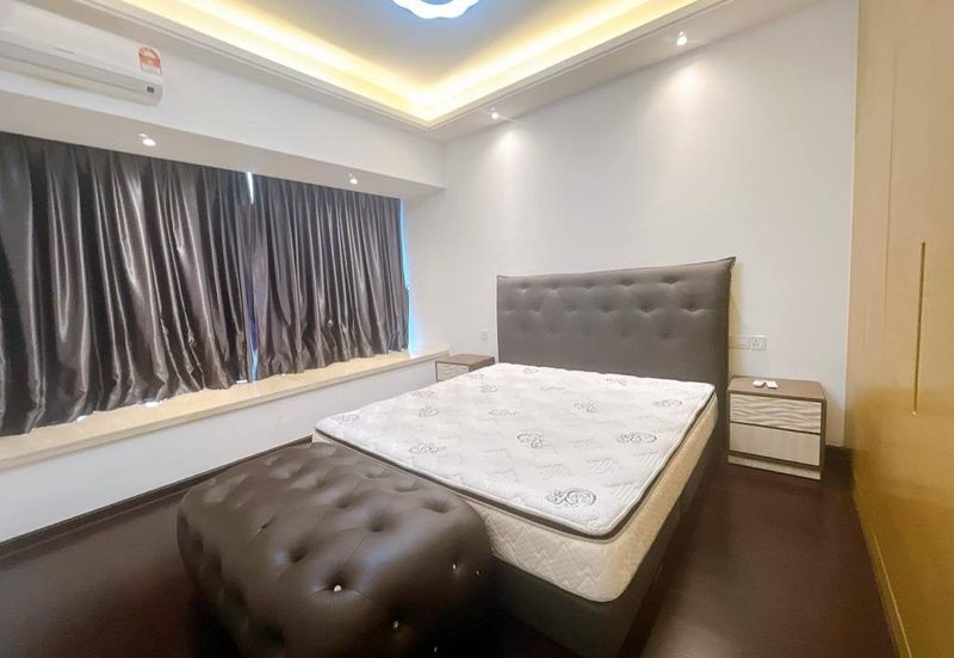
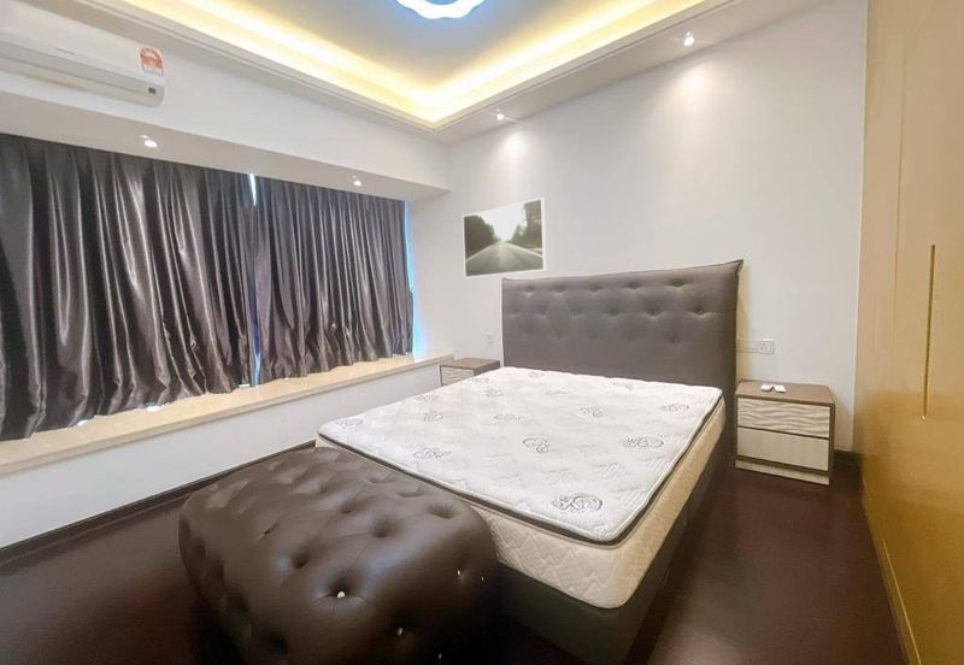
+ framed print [462,196,547,278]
